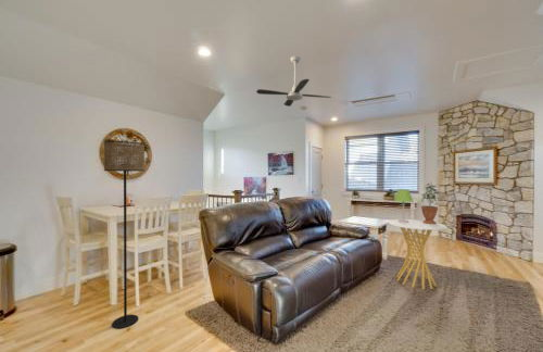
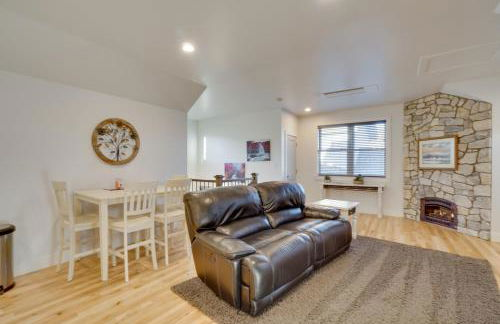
- ceiling fan [255,54,332,108]
- floor lamp [103,140,146,330]
- potted plant [420,183,440,224]
- side table [387,218,449,290]
- table lamp [393,188,414,223]
